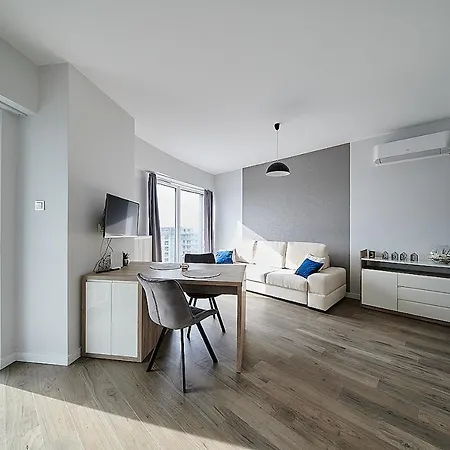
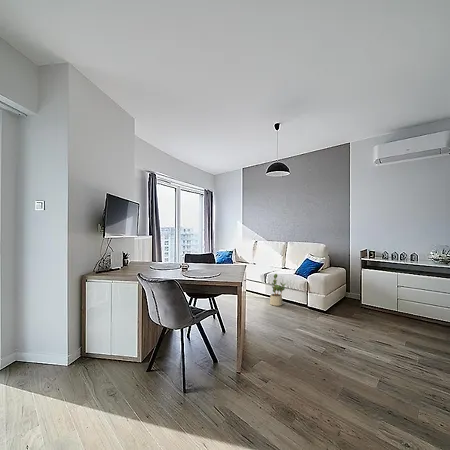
+ potted plant [269,273,287,307]
